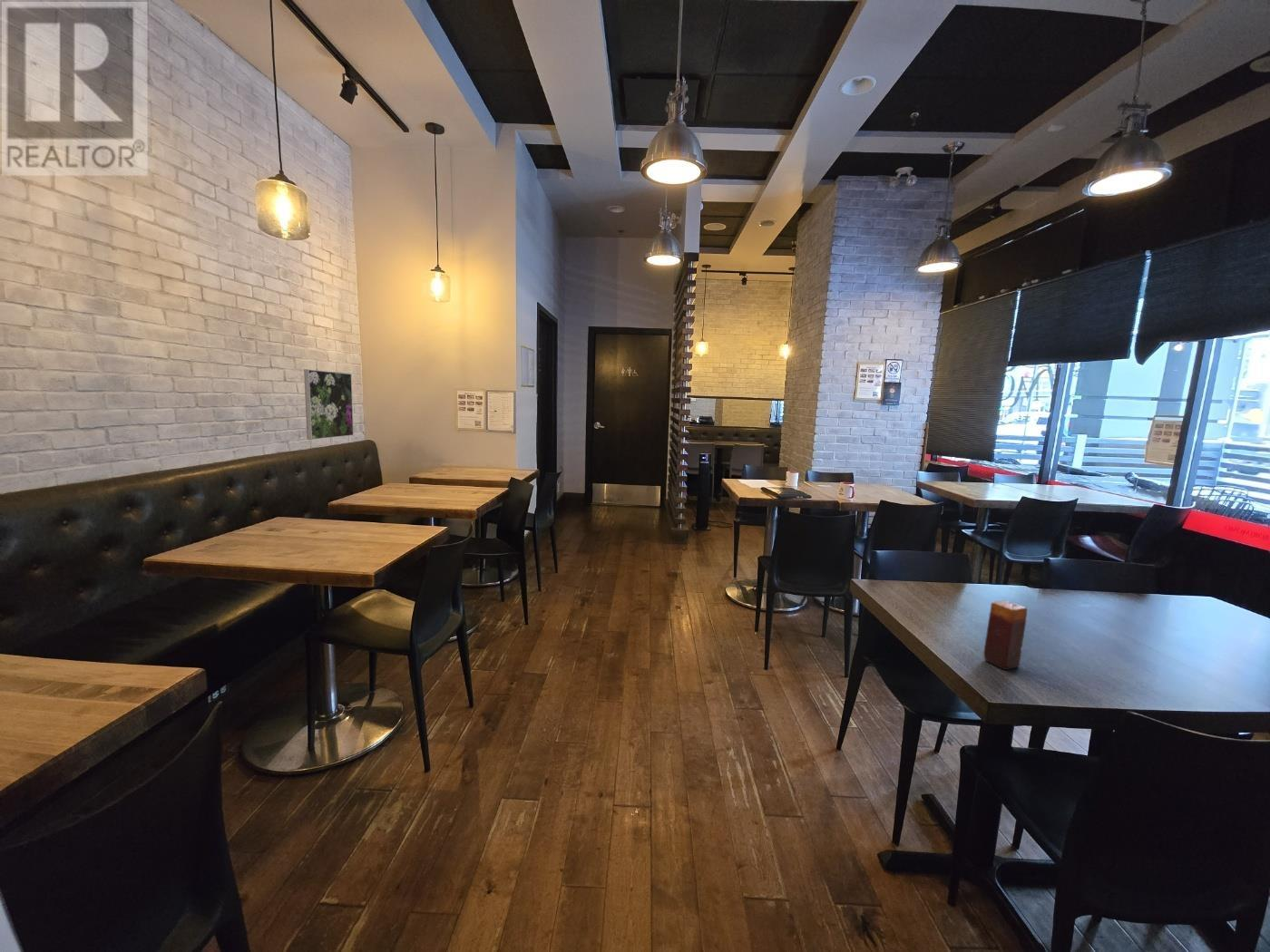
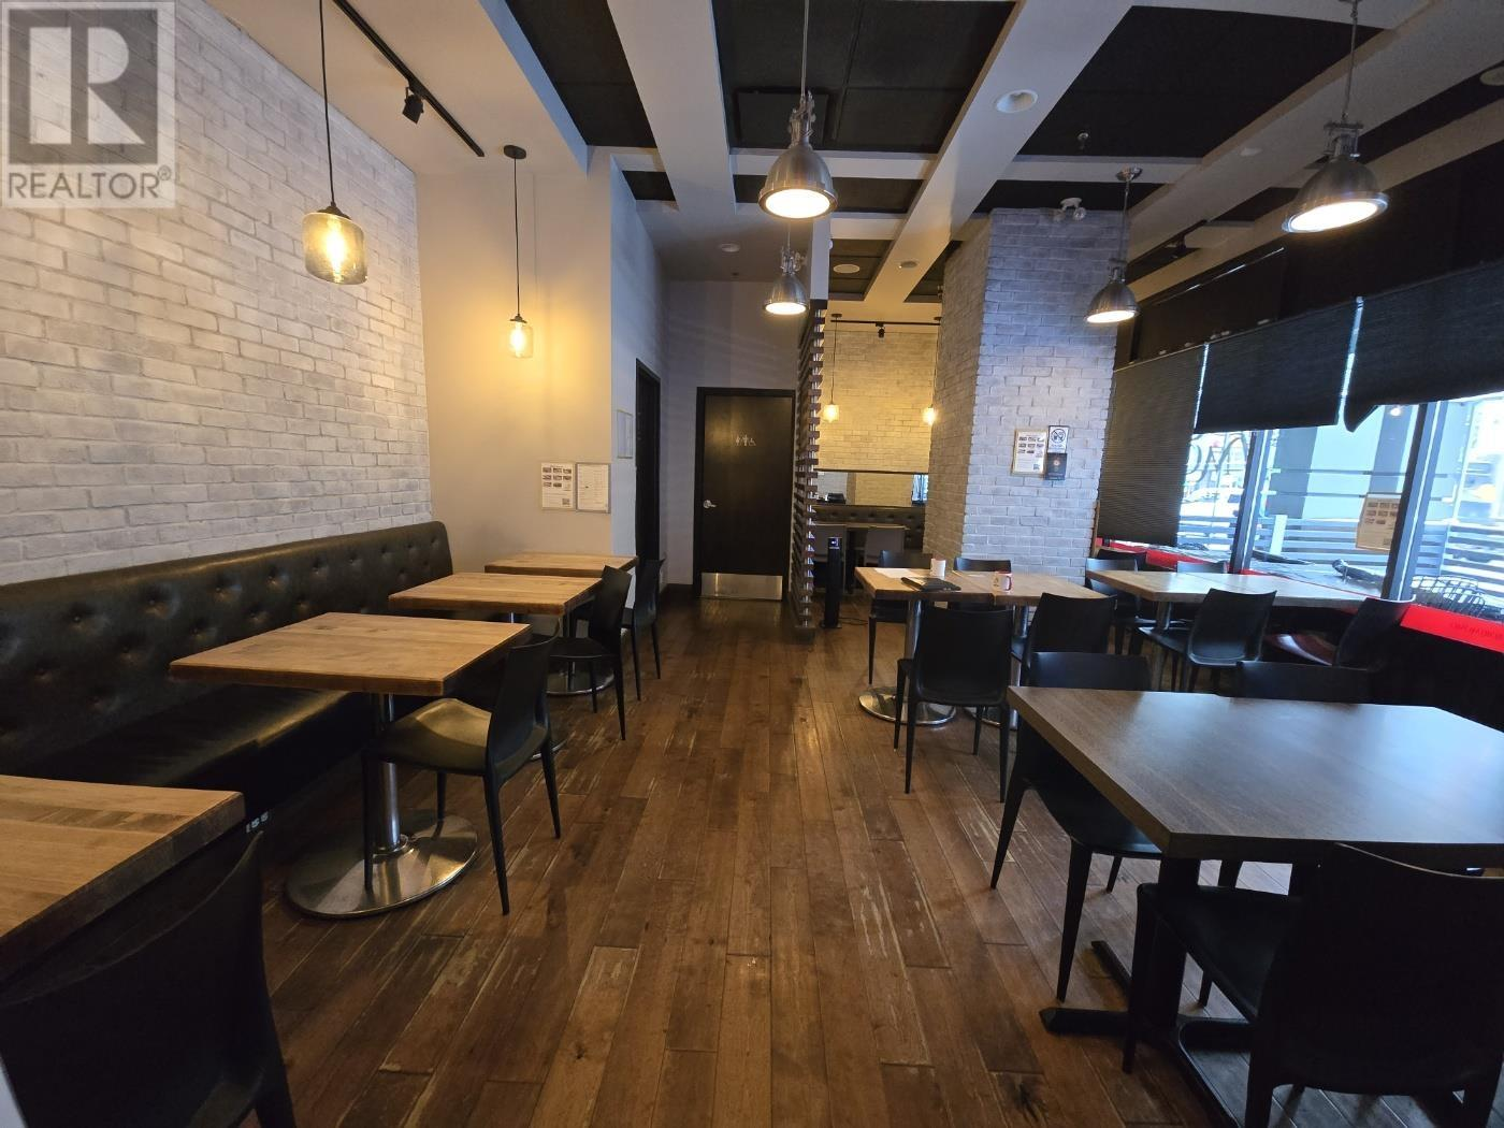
- candle [982,599,1028,671]
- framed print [303,368,355,441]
